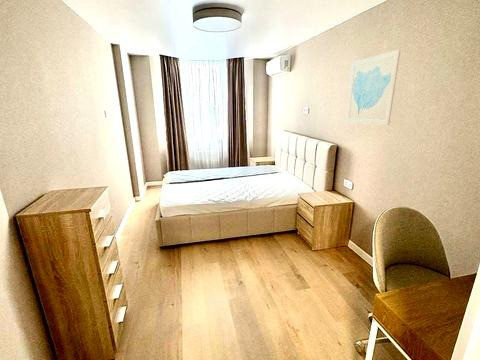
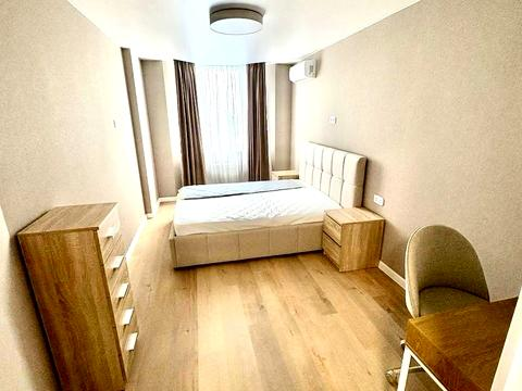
- wall art [345,49,401,126]
